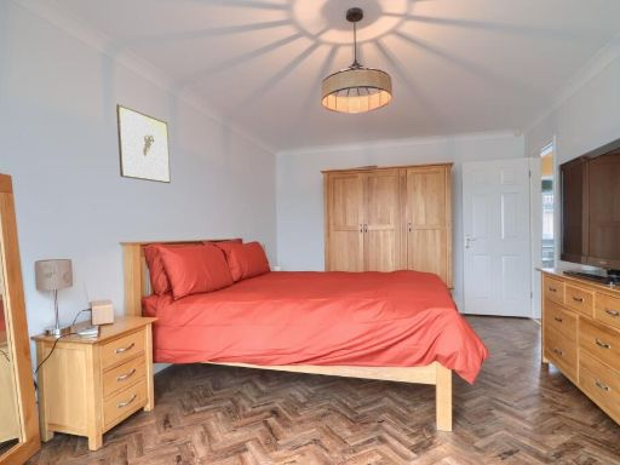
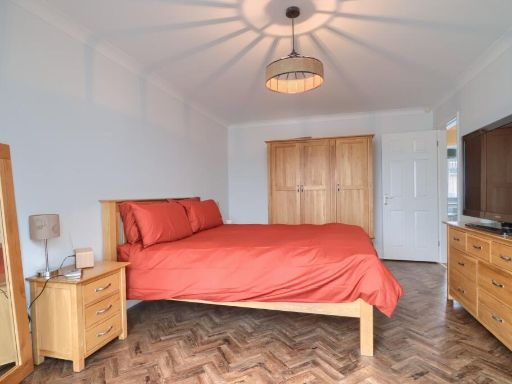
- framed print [115,103,172,184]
